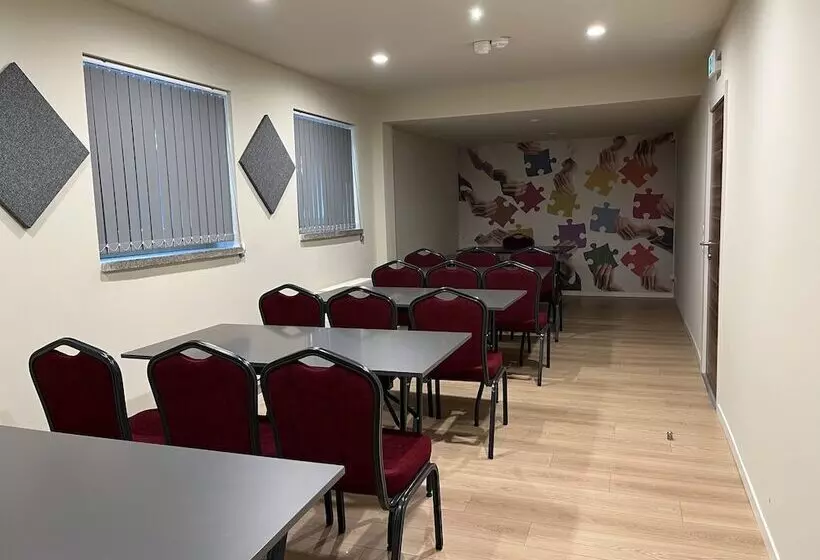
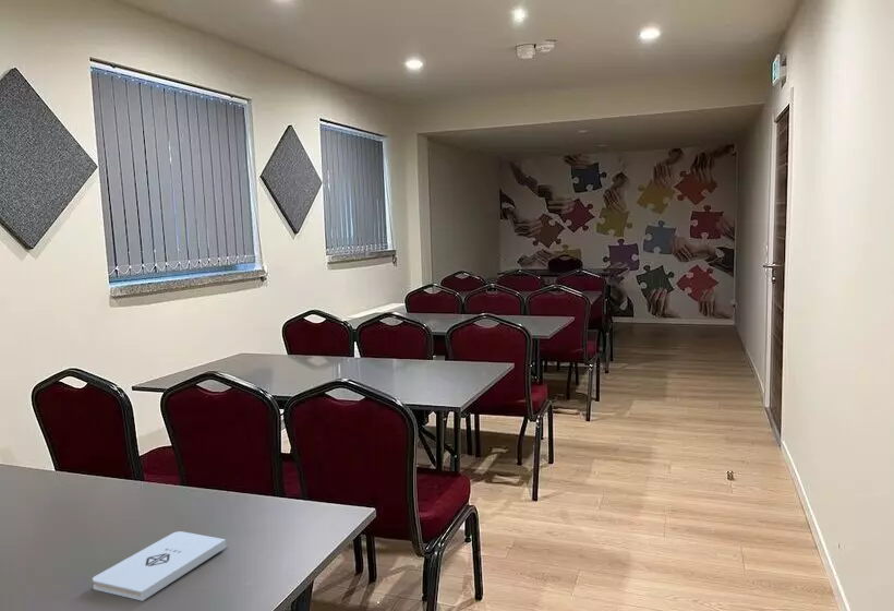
+ notepad [92,530,227,602]
